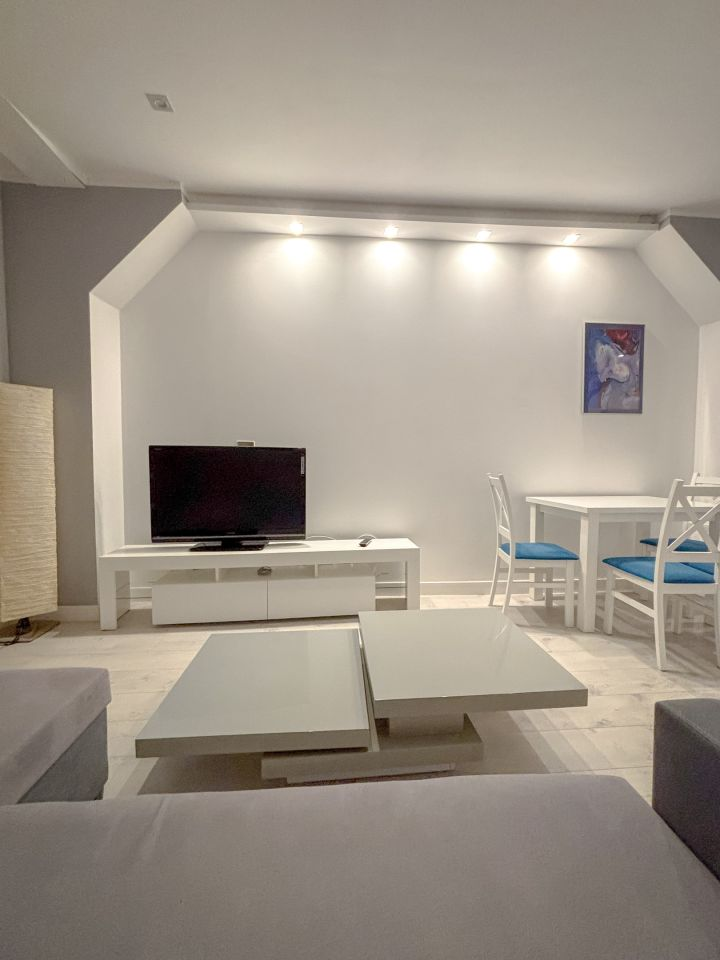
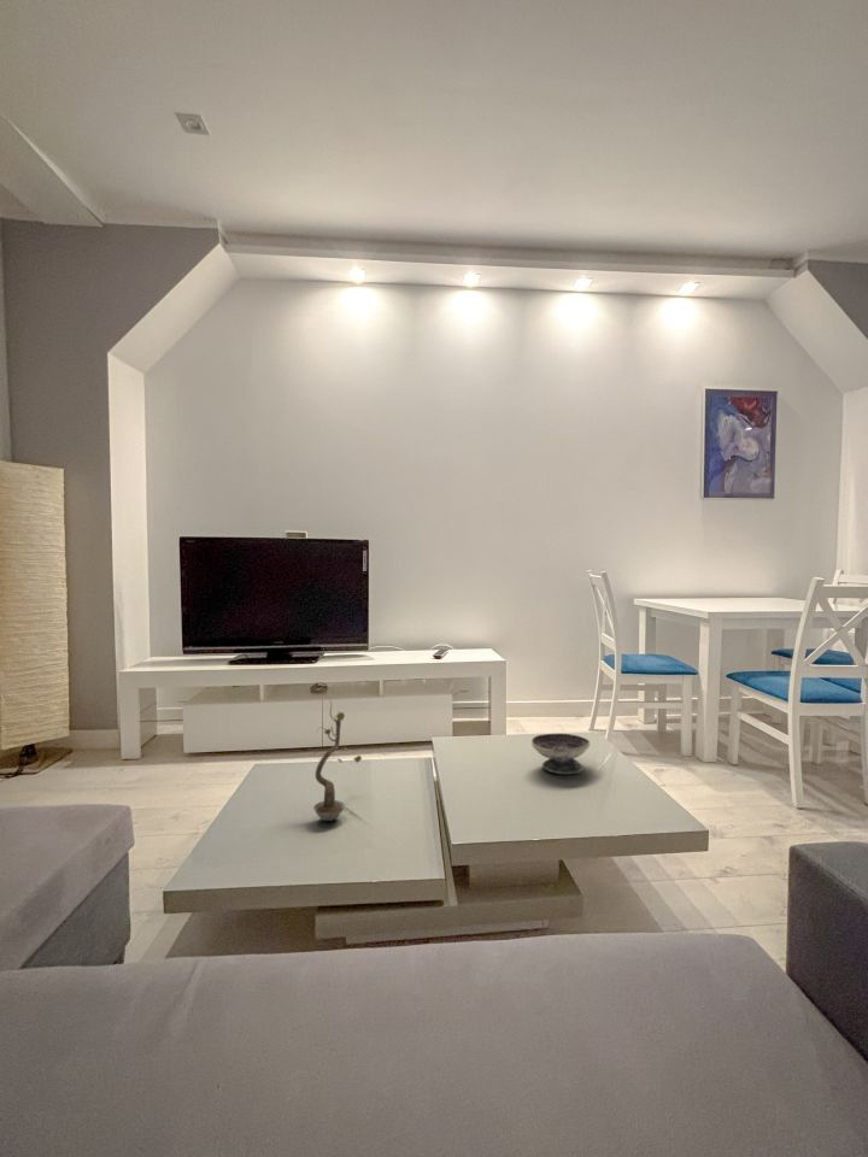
+ plant [313,699,363,822]
+ bowl [530,733,591,775]
